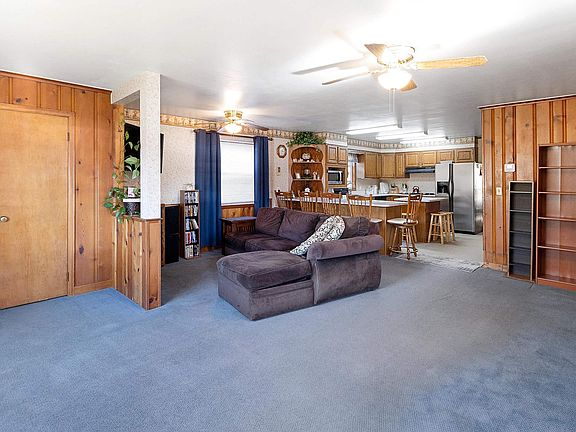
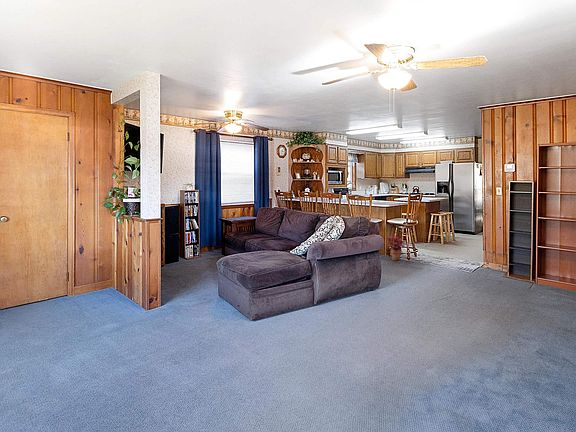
+ potted plant [385,235,408,261]
